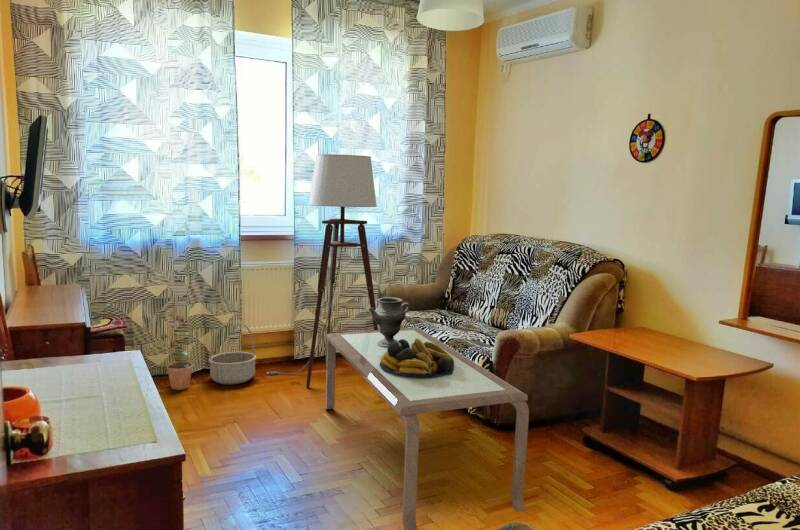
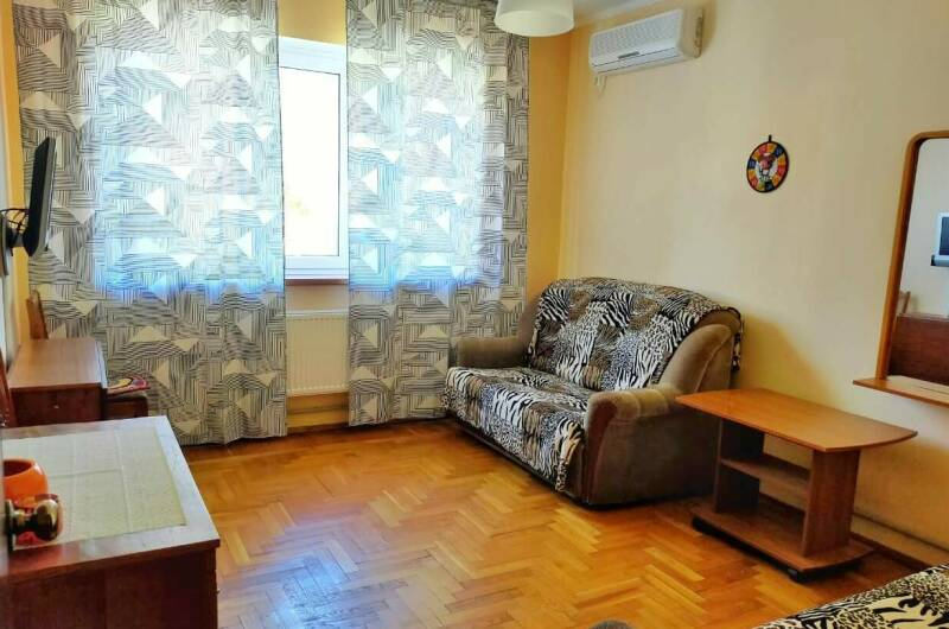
- fruit bowl [380,338,454,378]
- floor lamp [266,153,378,389]
- potted plant [159,314,194,391]
- decorative vase [368,296,411,347]
- coffee table [324,327,530,530]
- basket [208,320,257,385]
